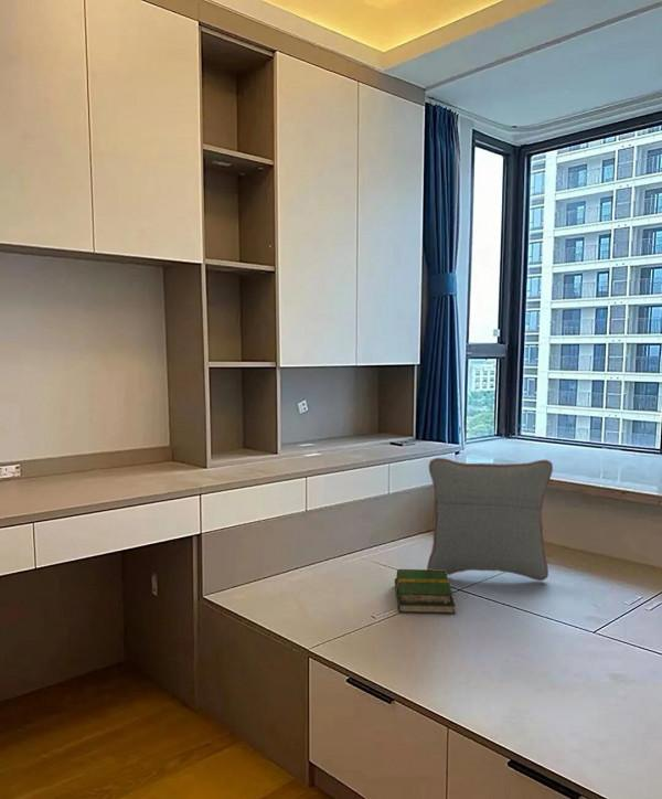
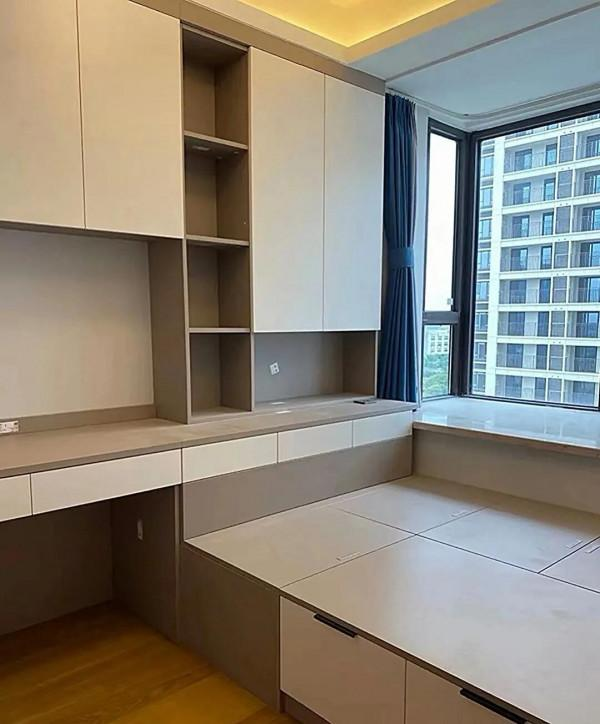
- pillow [426,457,554,582]
- book [394,568,456,615]
